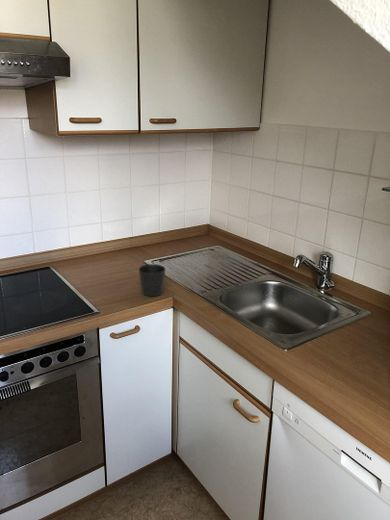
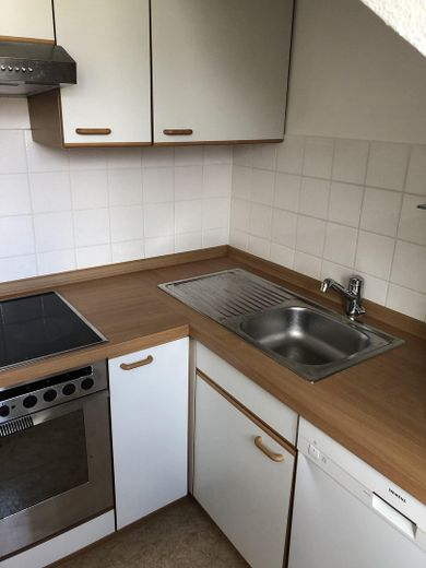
- cup [138,263,166,297]
